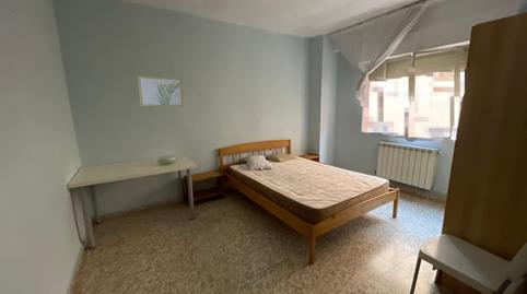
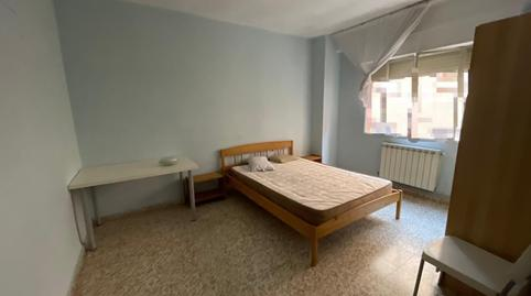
- wall art [137,75,185,107]
